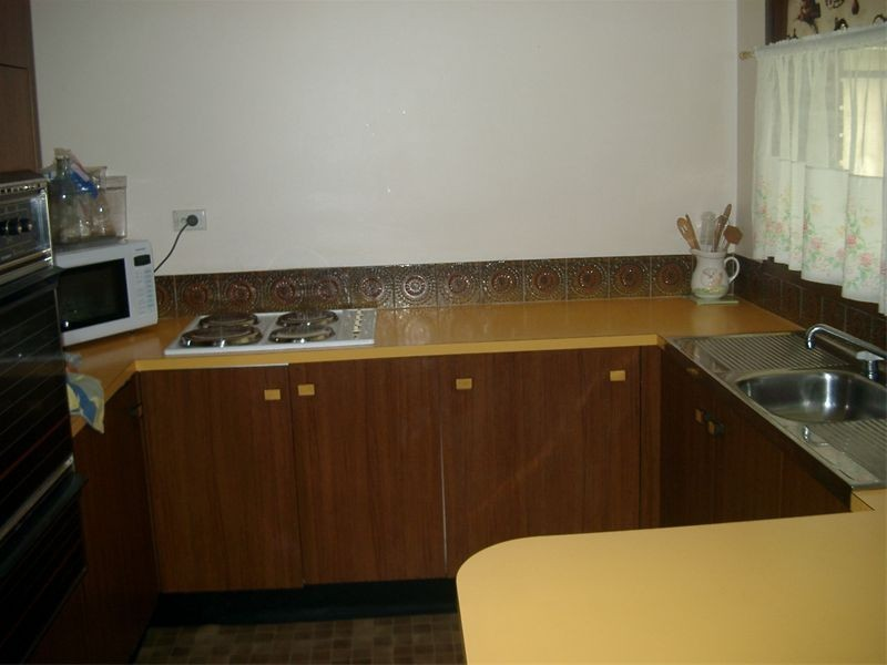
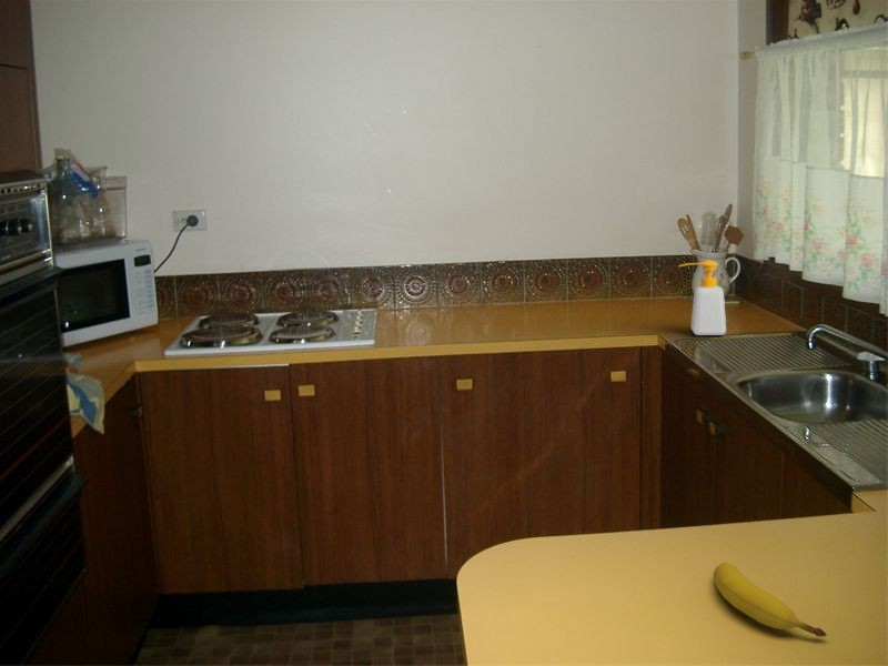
+ soap bottle [677,260,727,336]
+ fruit [713,562,828,637]
